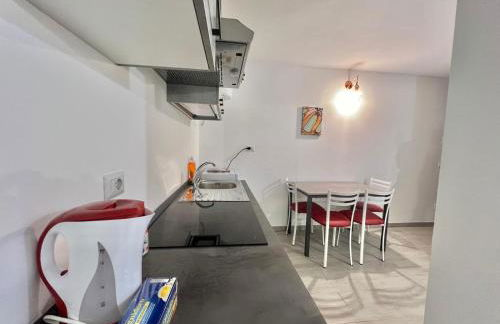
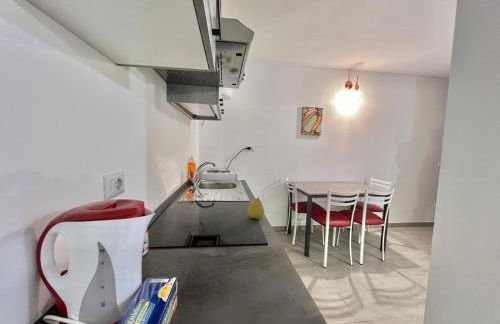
+ fruit [247,196,265,220]
